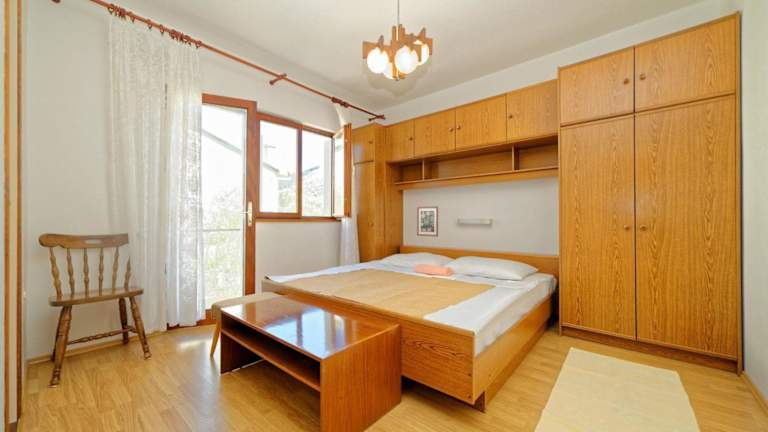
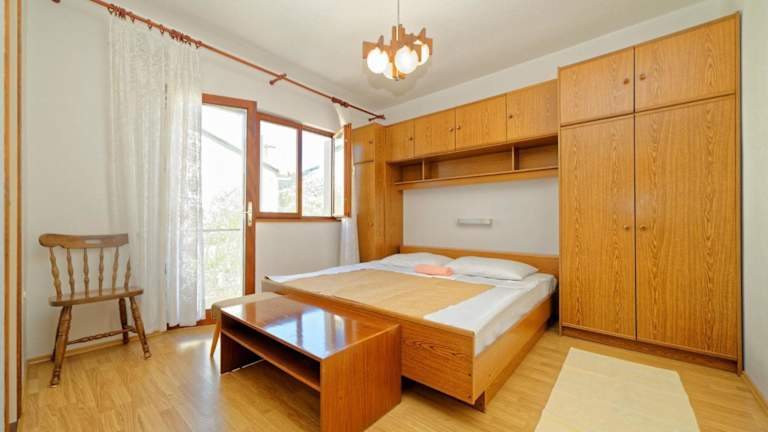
- wall art [416,205,439,238]
